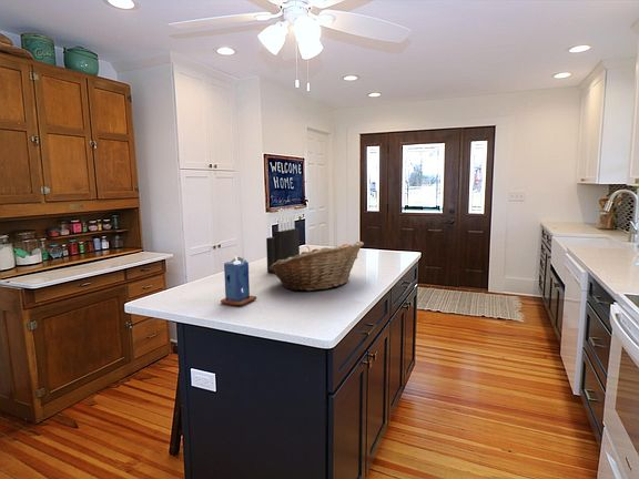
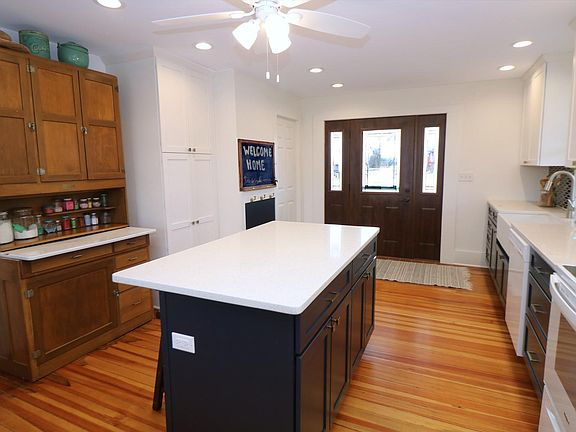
- fruit basket [270,241,365,292]
- candle [220,254,257,307]
- knife block [265,207,301,274]
